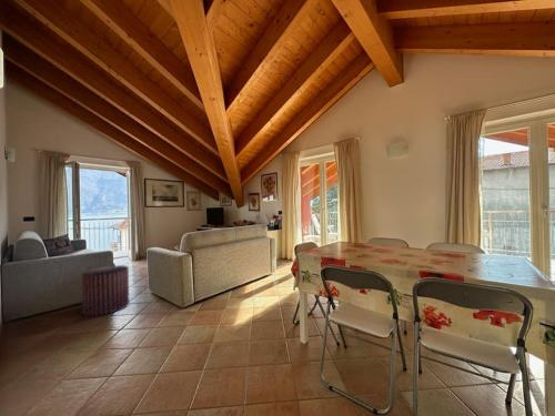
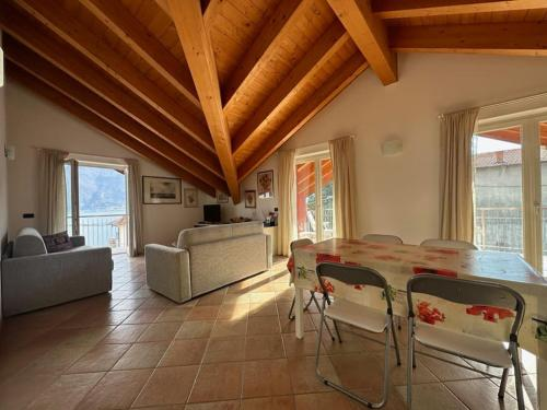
- pouf [81,264,130,317]
